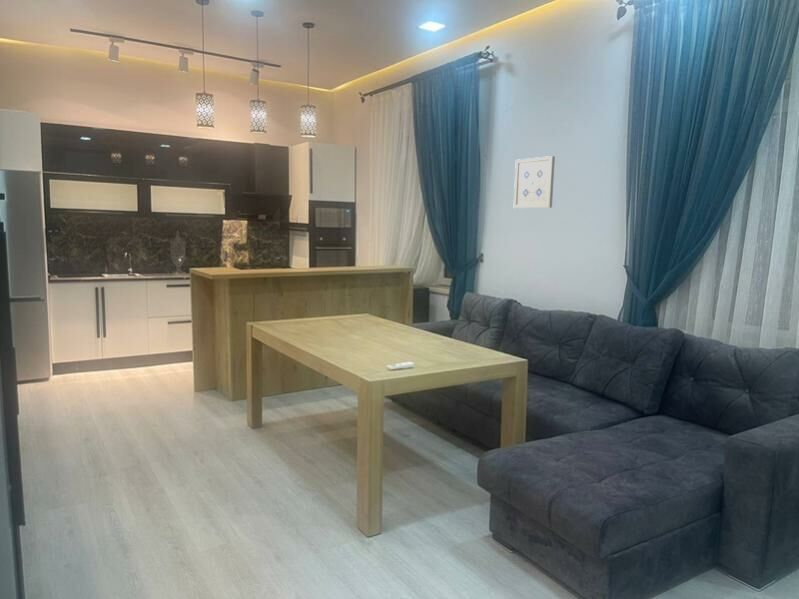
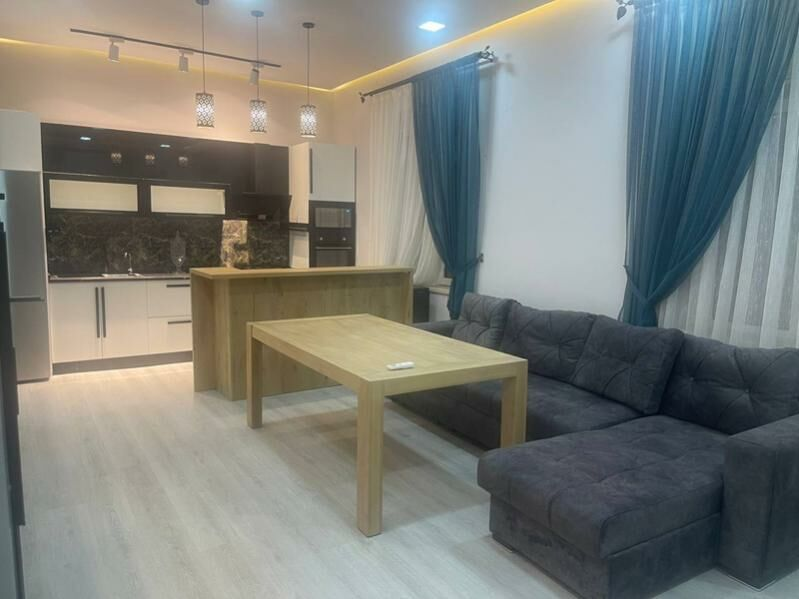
- wall art [513,155,556,209]
